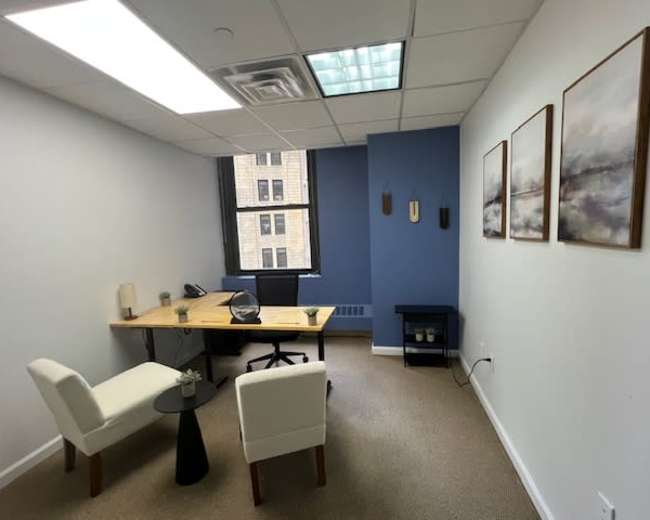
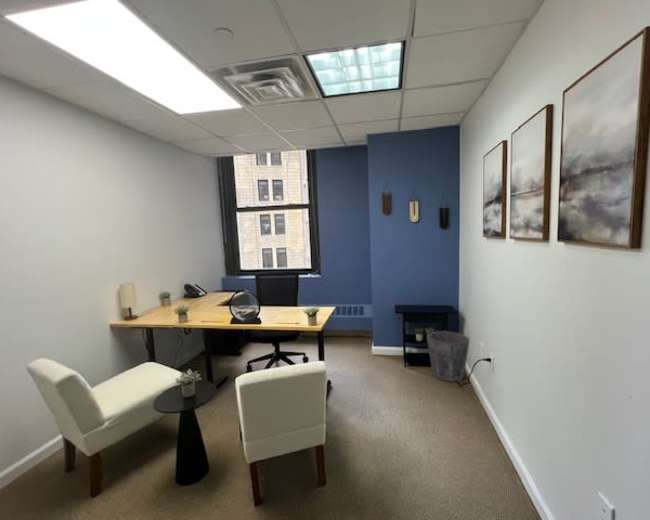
+ waste bin [426,330,470,383]
